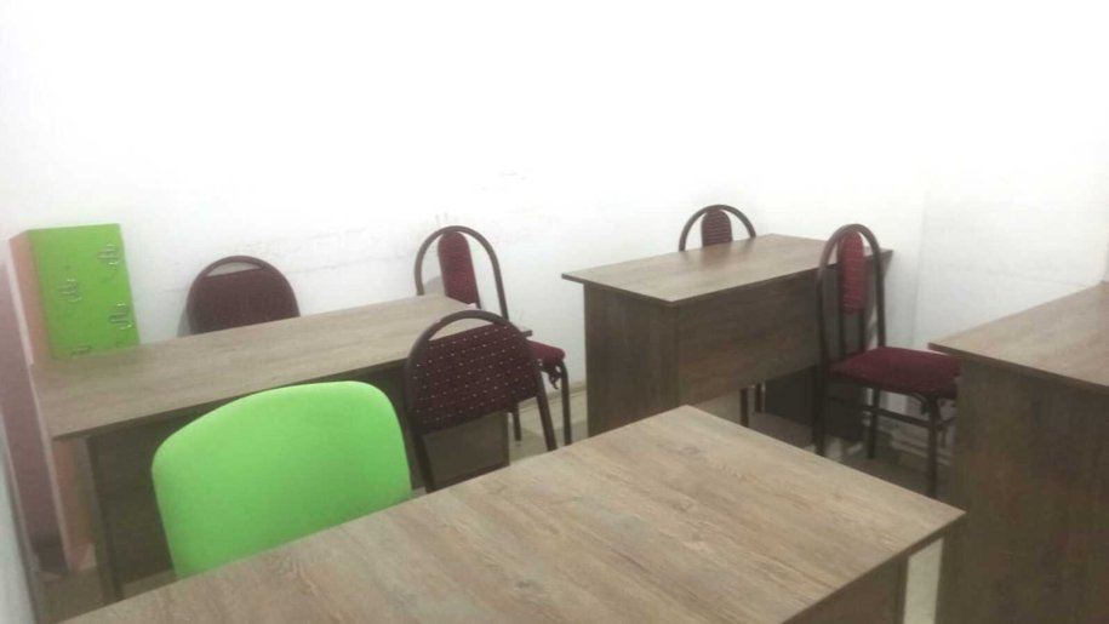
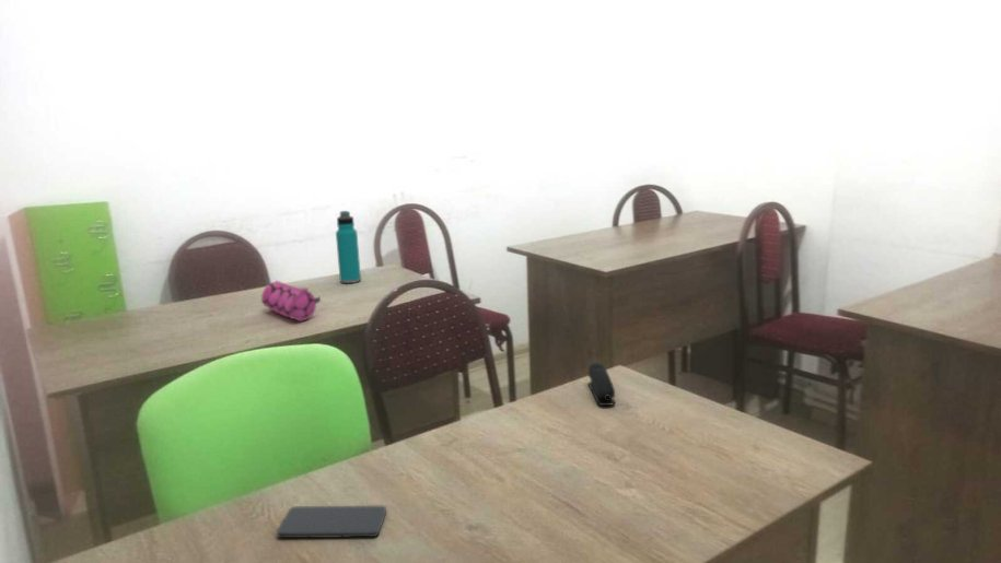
+ stapler [586,362,616,407]
+ water bottle [335,210,362,284]
+ pencil case [260,280,322,322]
+ smartphone [276,505,387,539]
